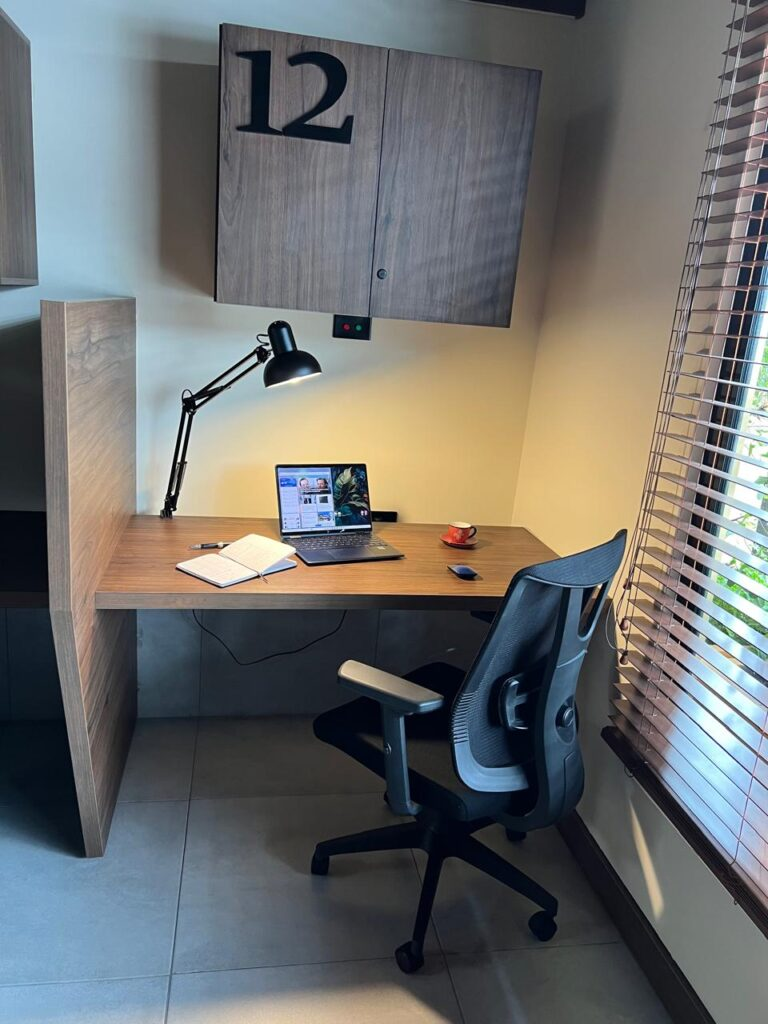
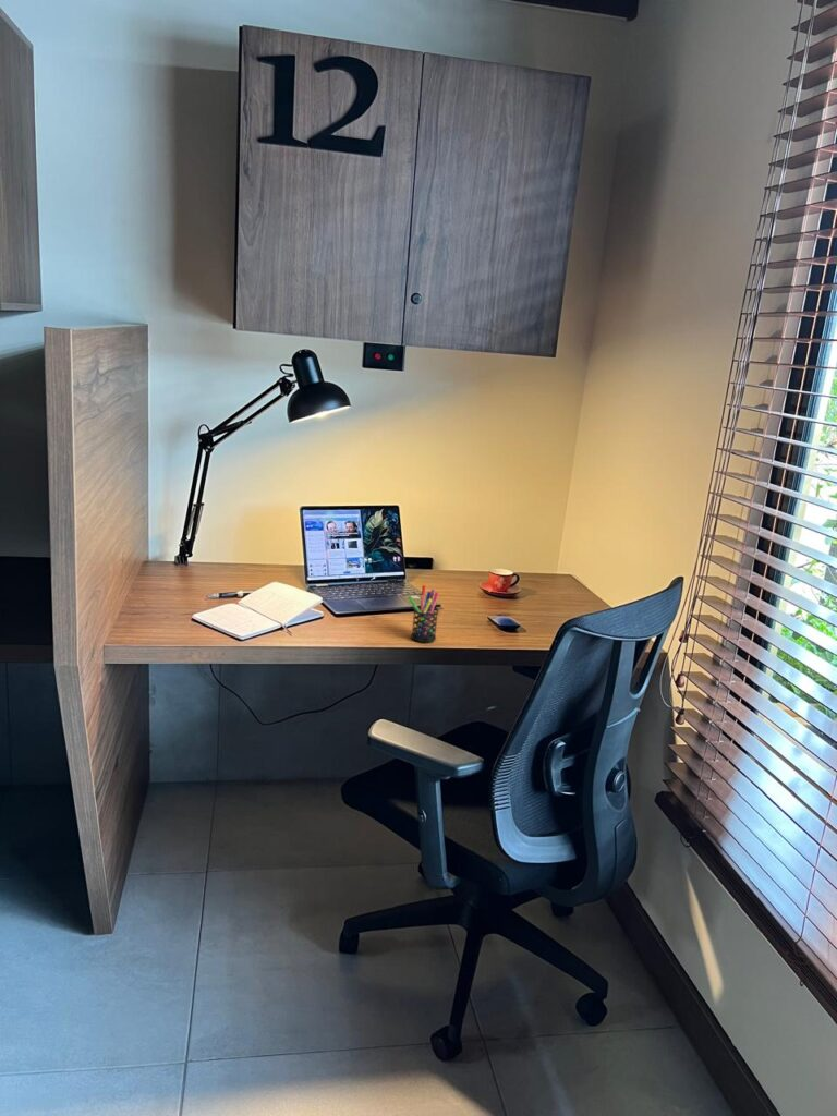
+ pen holder [408,584,439,643]
